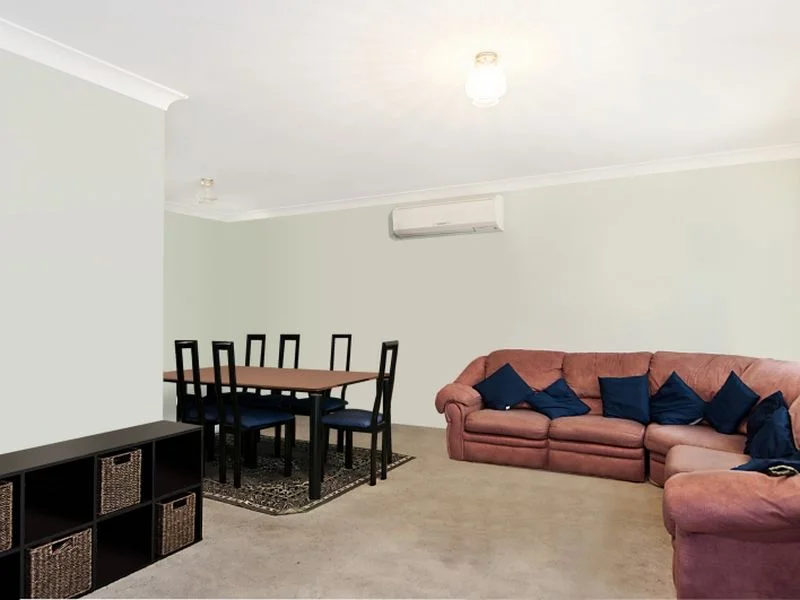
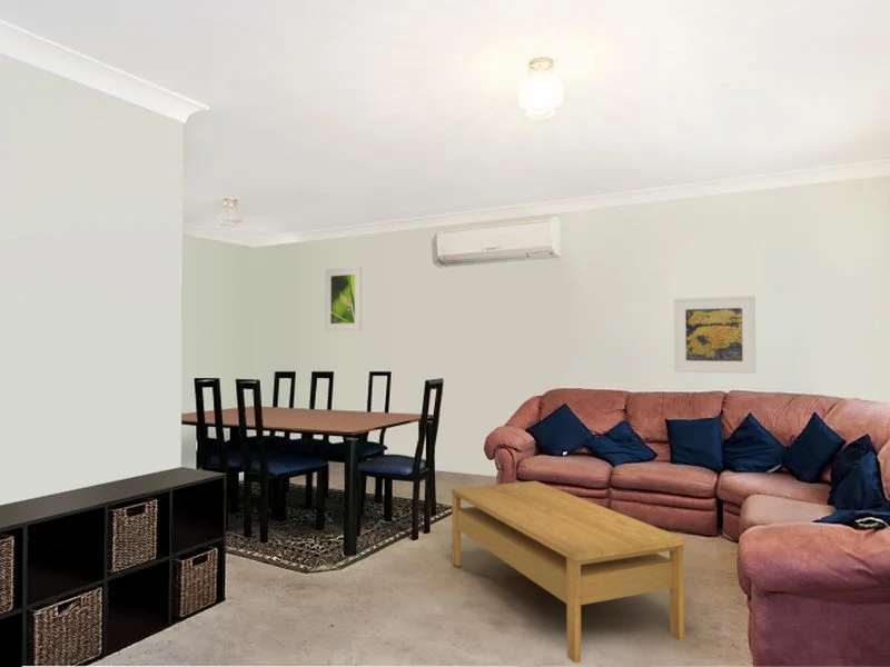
+ coffee table [451,480,686,664]
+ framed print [673,295,756,375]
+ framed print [324,266,363,331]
